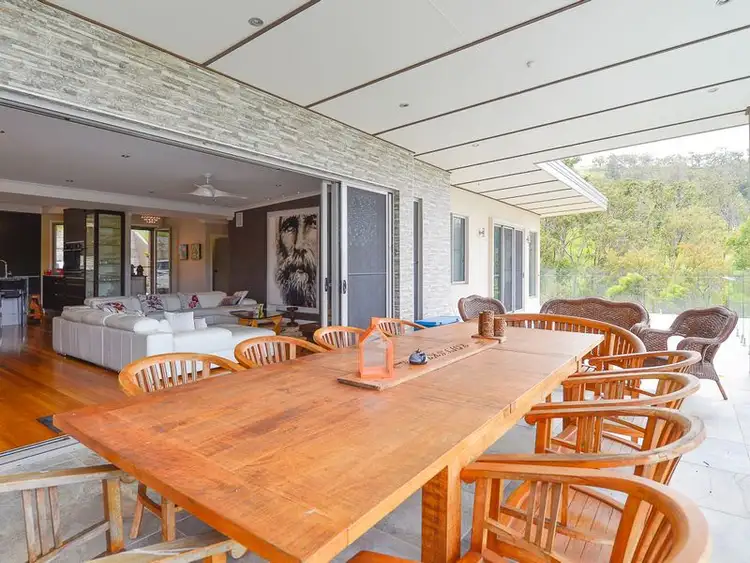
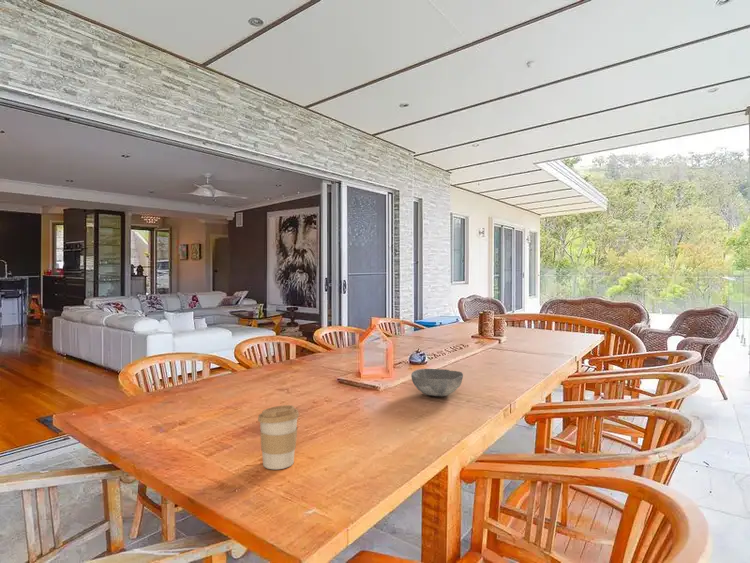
+ bowl [410,368,464,397]
+ coffee cup [257,404,300,470]
